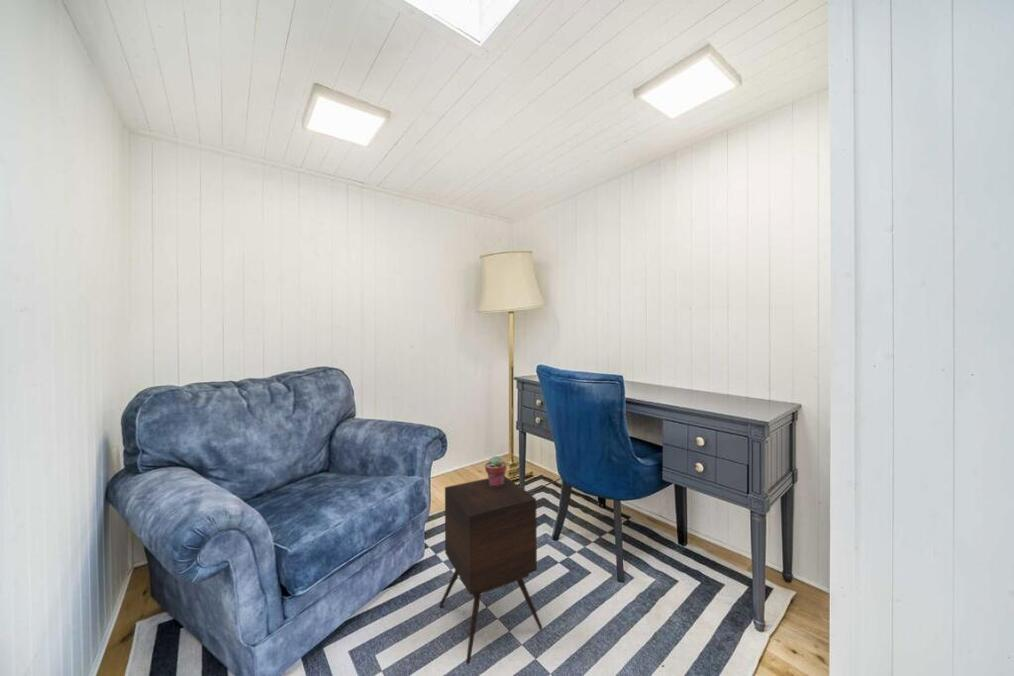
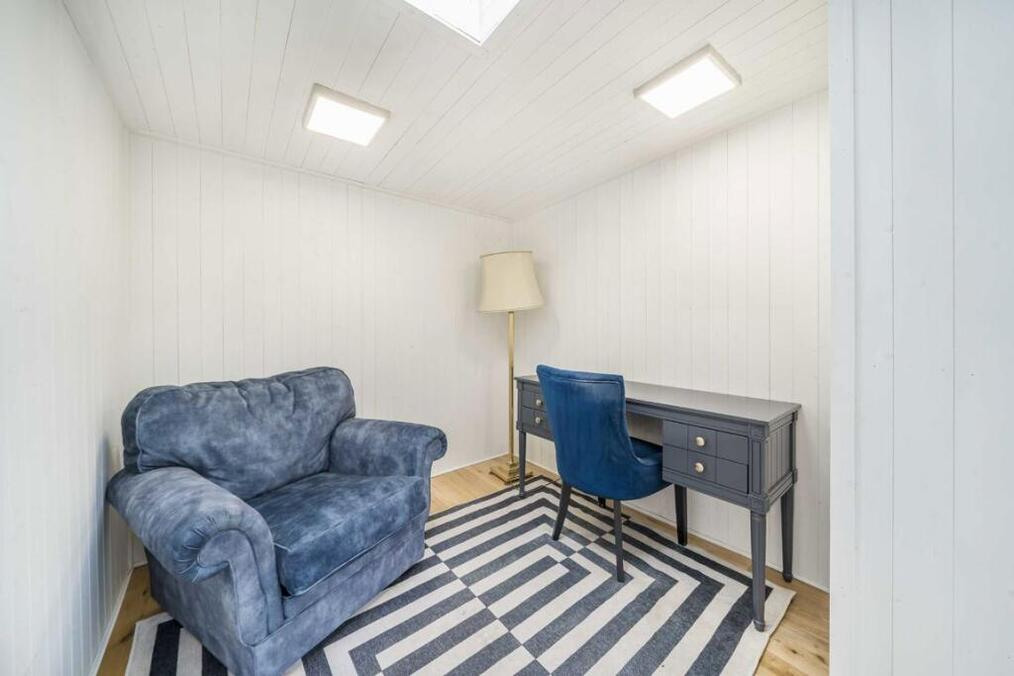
- potted succulent [484,455,507,487]
- side table [438,475,544,665]
